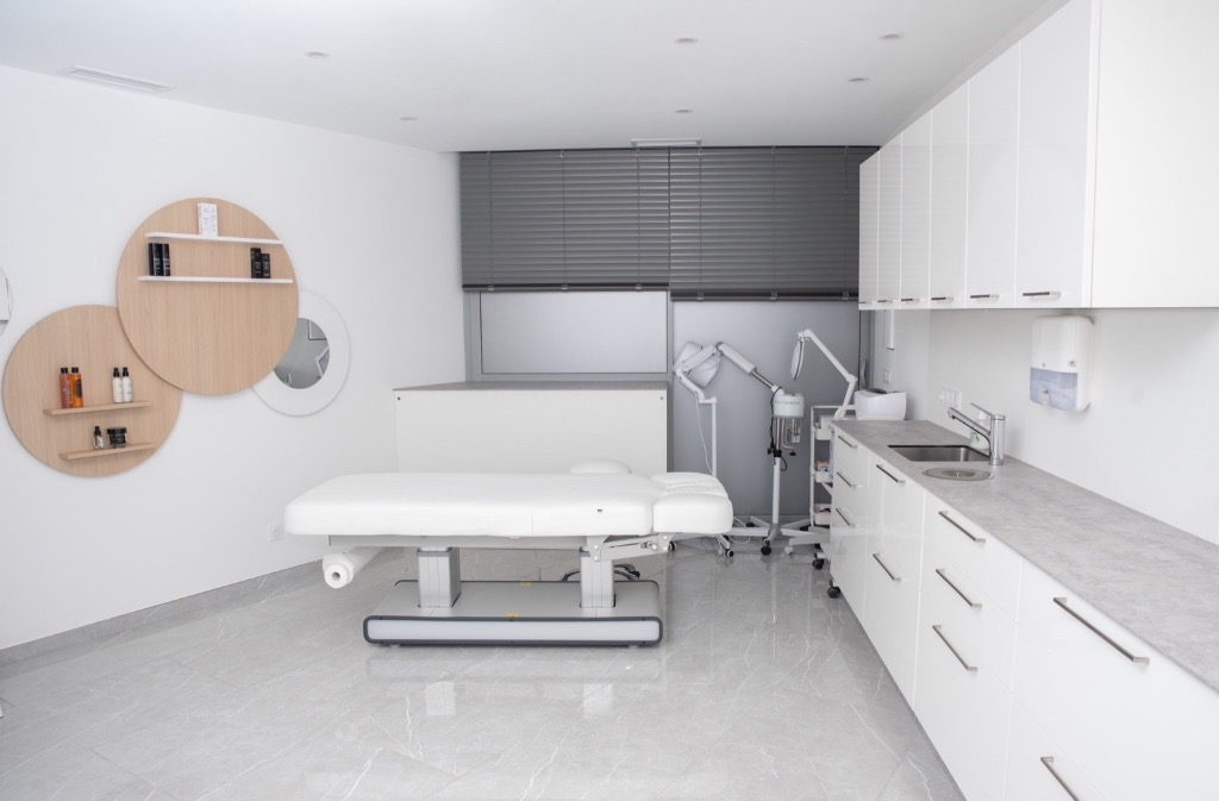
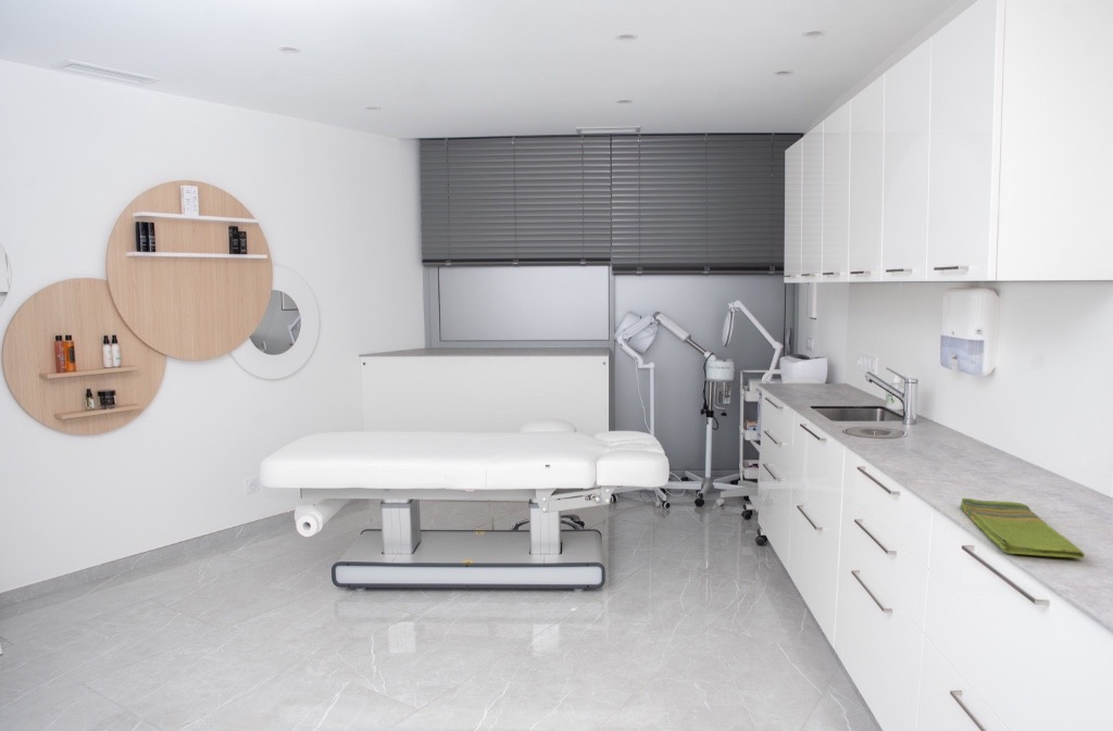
+ dish towel [959,496,1086,559]
